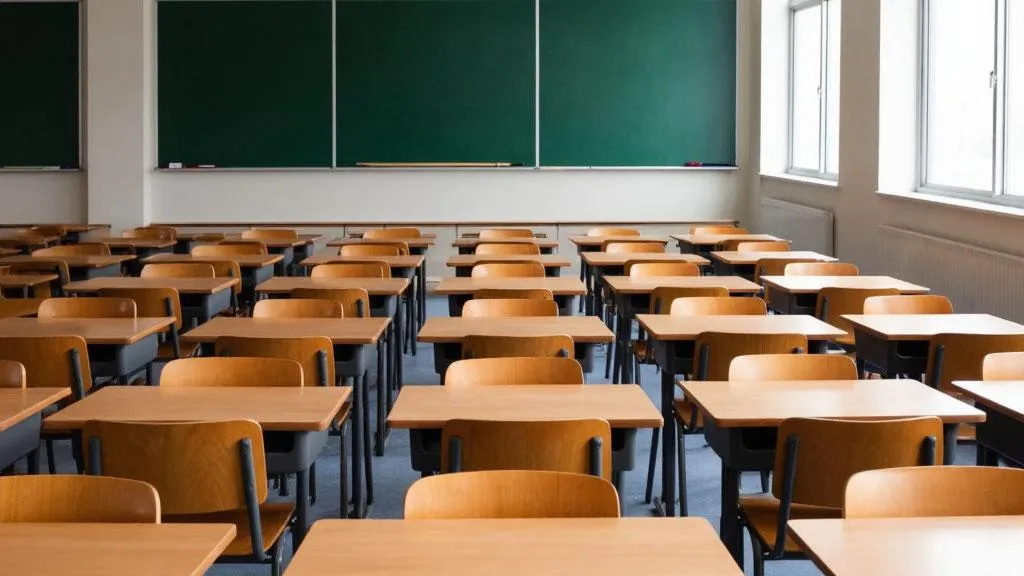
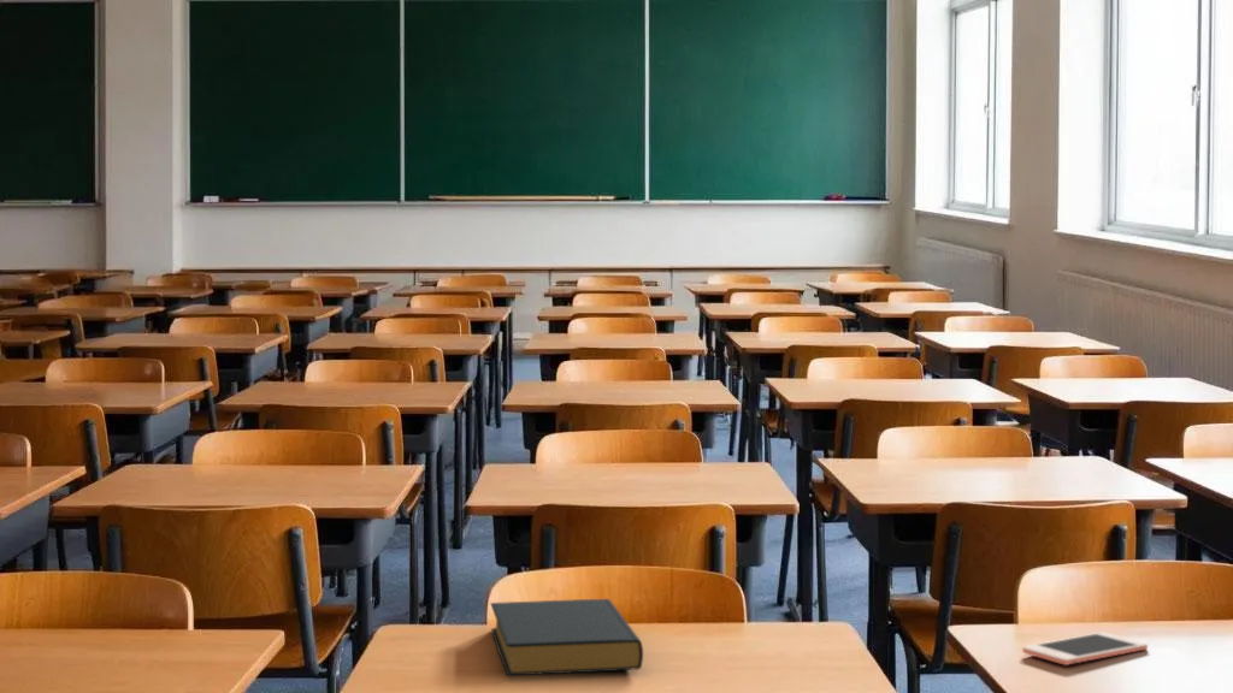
+ hardback book [489,598,644,677]
+ cell phone [1021,632,1149,667]
